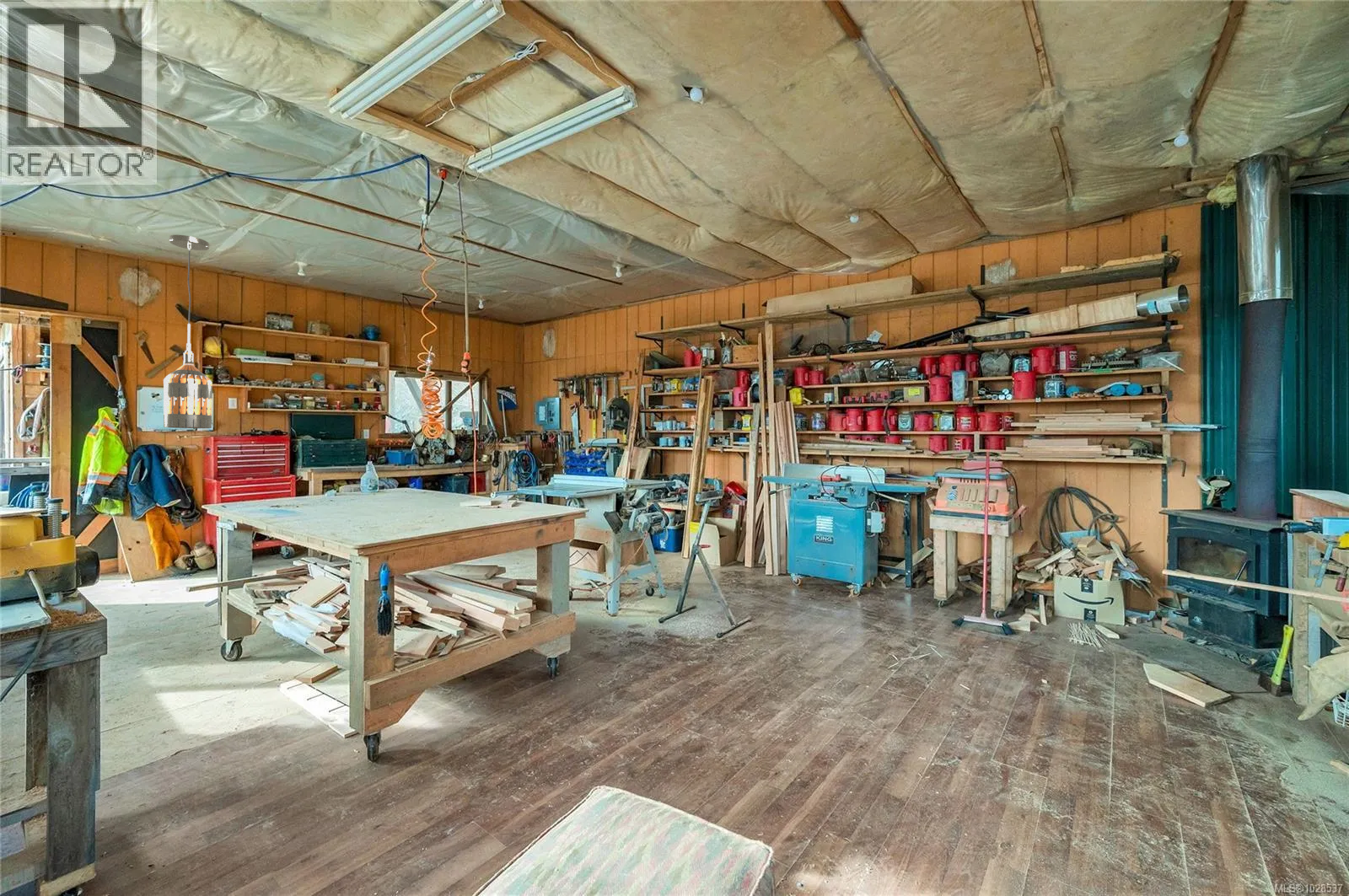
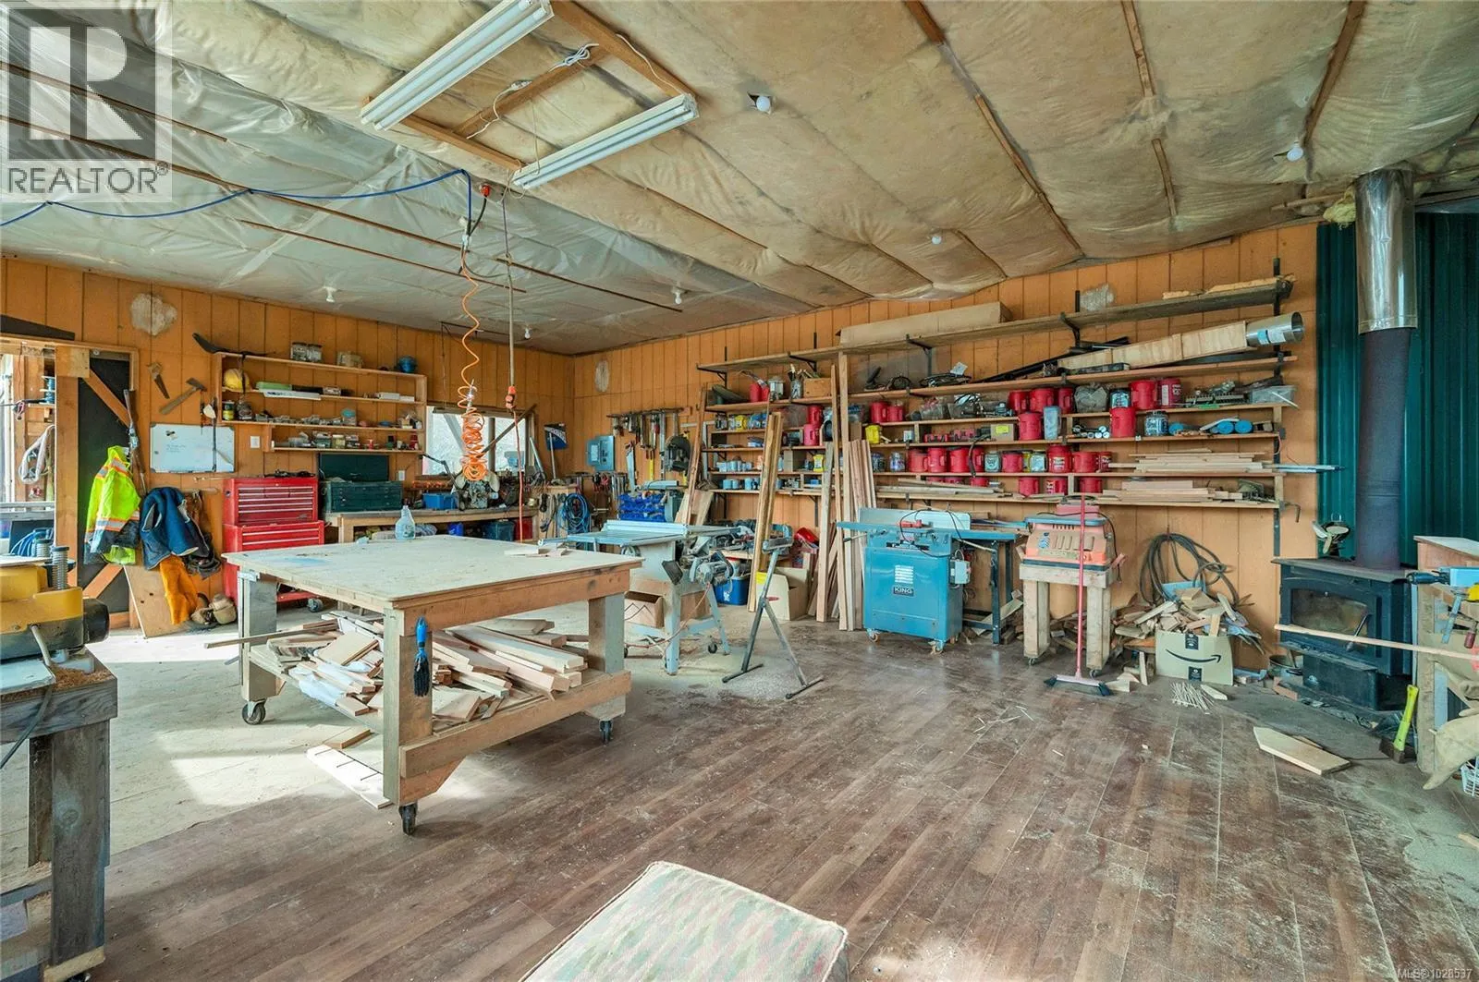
- light fixture [163,234,213,429]
